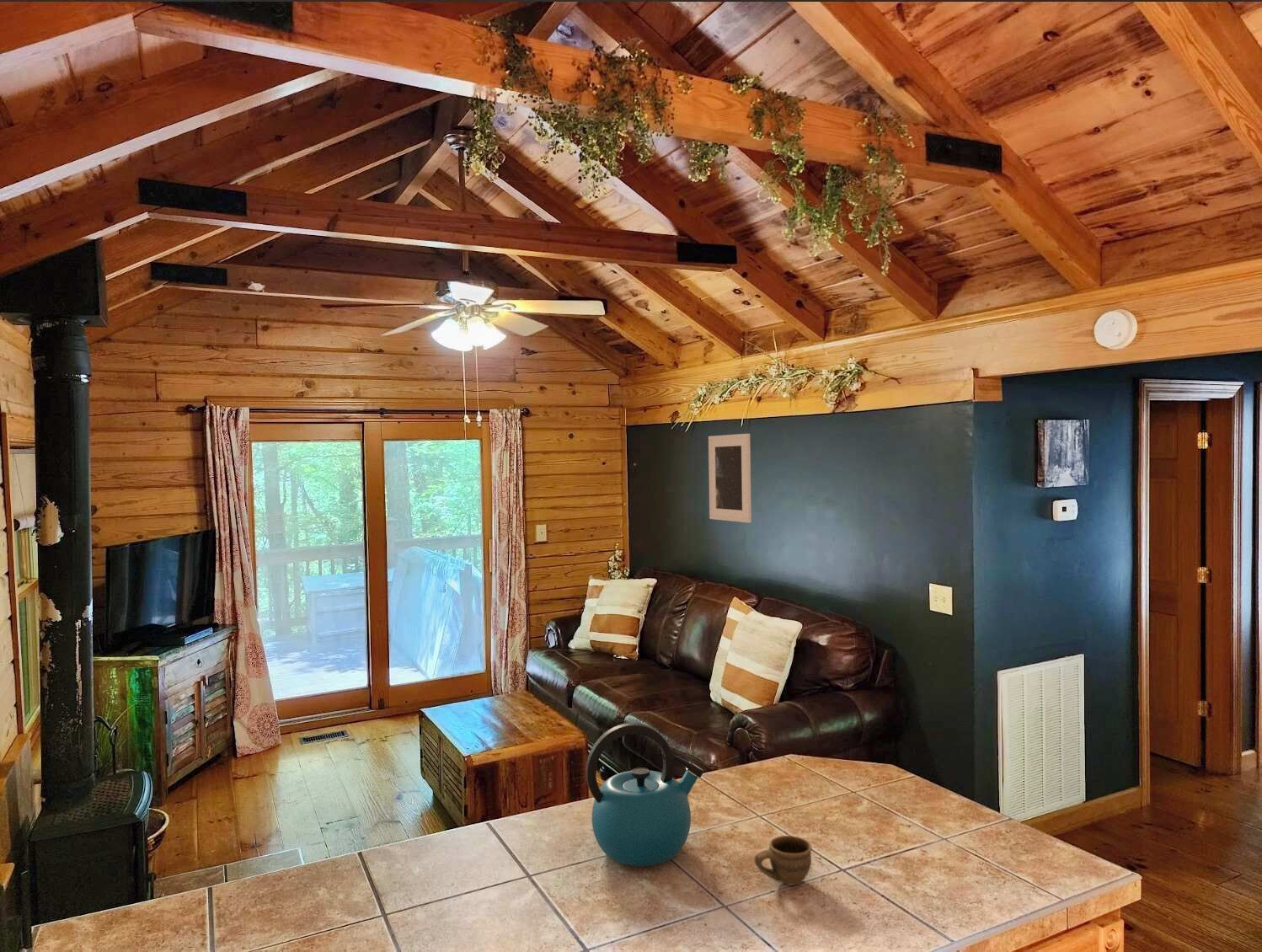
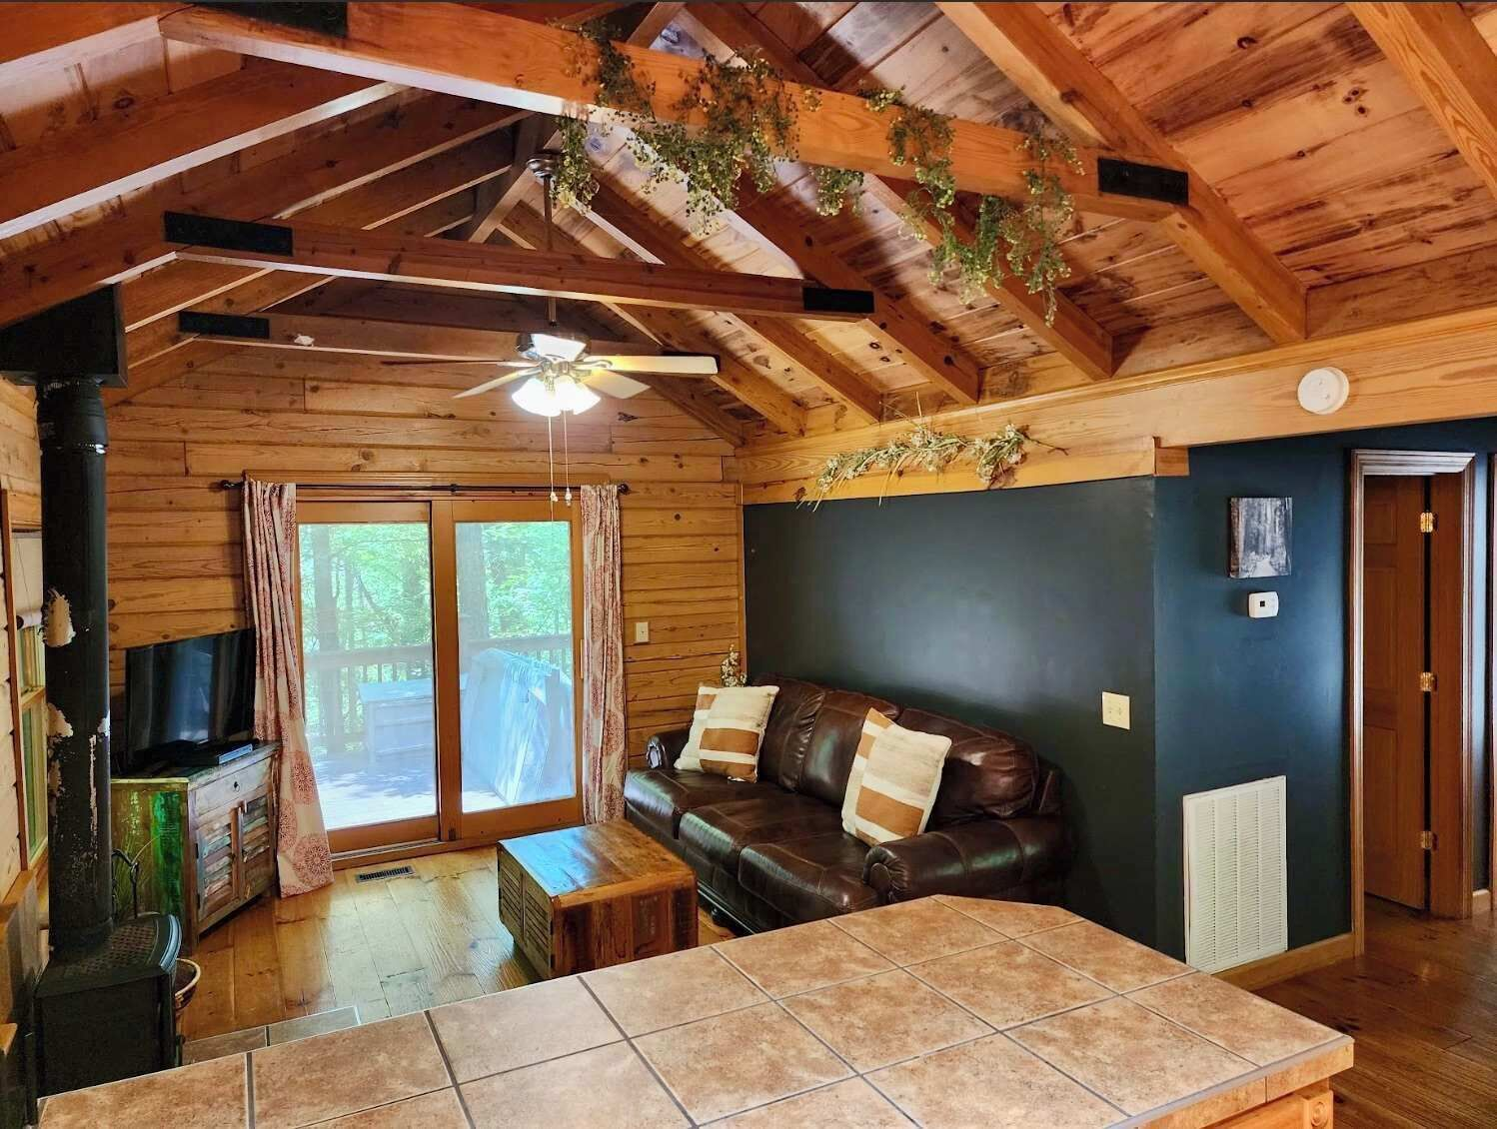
- cup [754,835,813,886]
- kettle [585,722,705,867]
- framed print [708,433,752,523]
